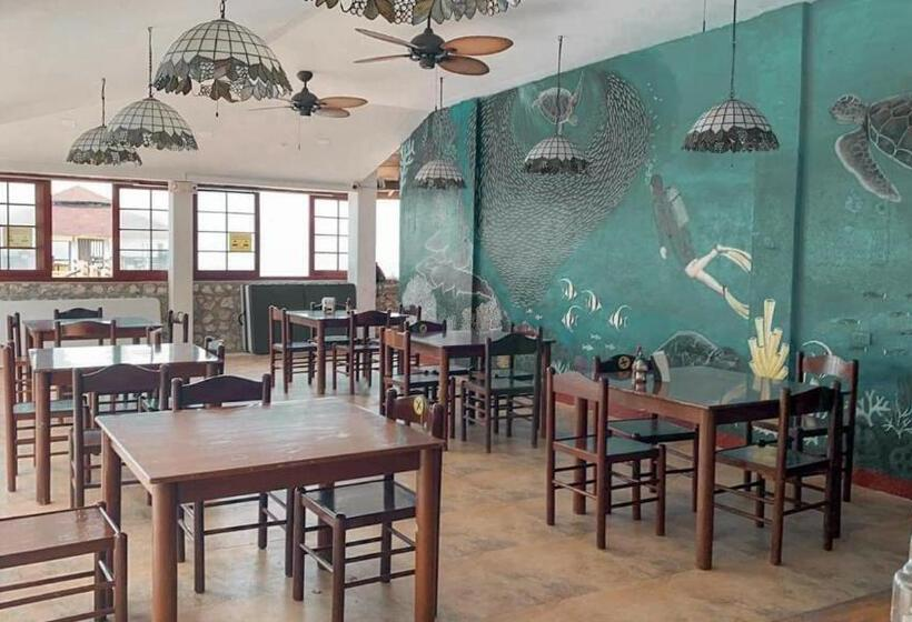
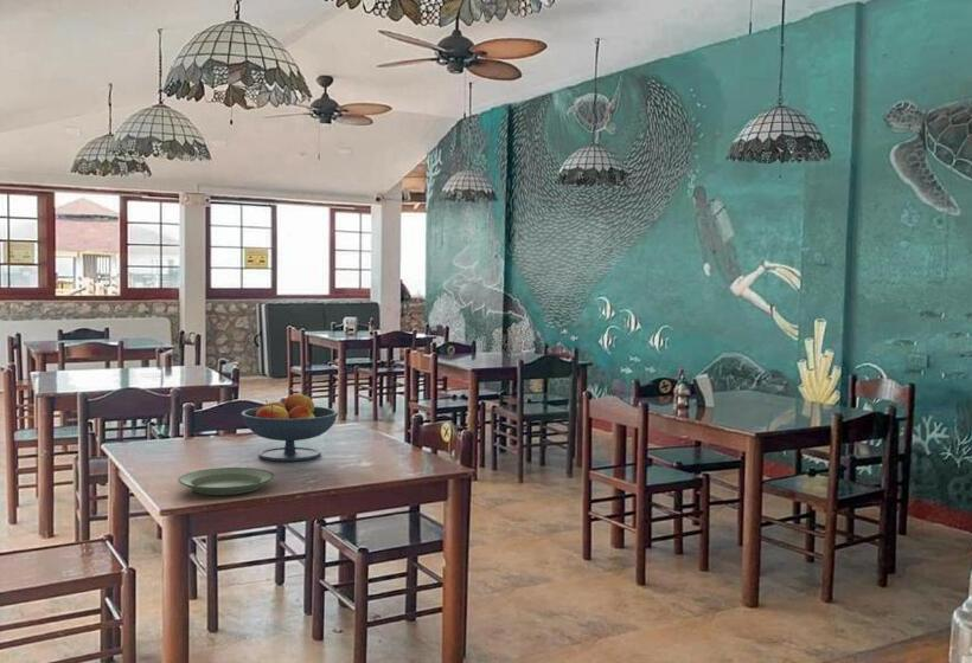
+ fruit bowl [239,393,339,462]
+ plate [177,466,275,496]
